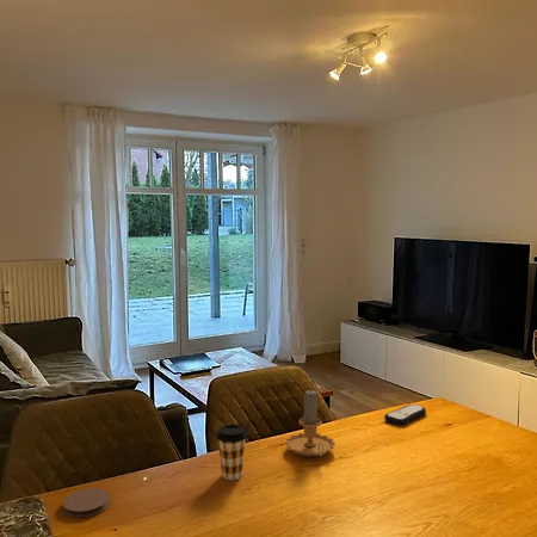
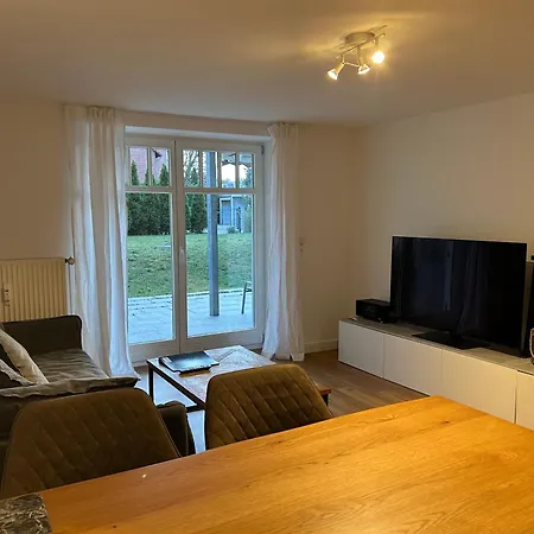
- candle [284,387,337,458]
- coffee cup [215,424,248,481]
- remote control [383,403,427,426]
- coaster [62,487,111,518]
